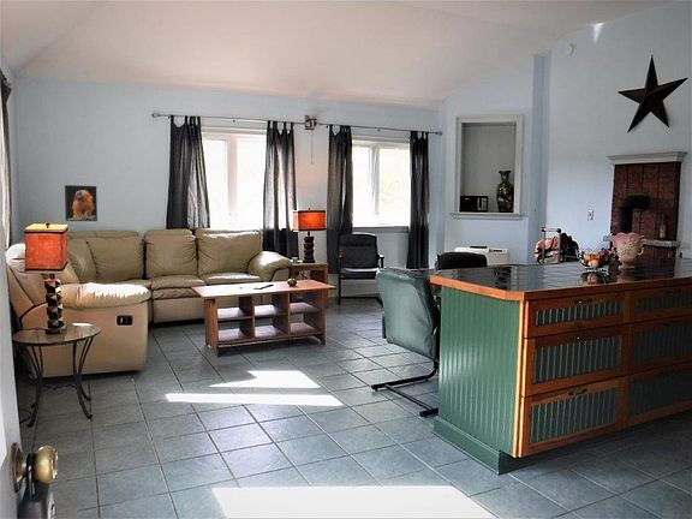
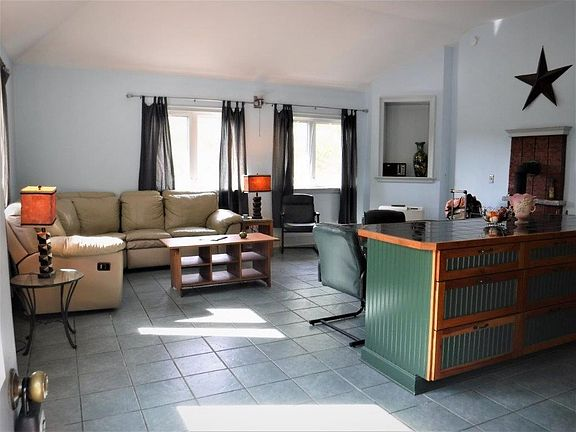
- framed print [64,184,99,222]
